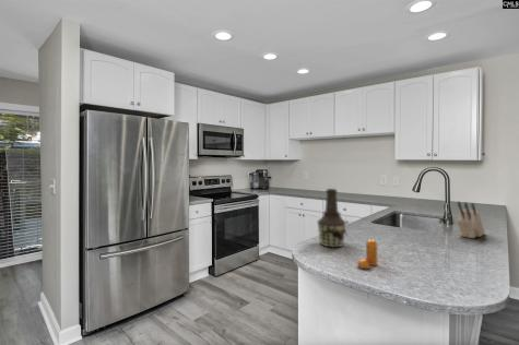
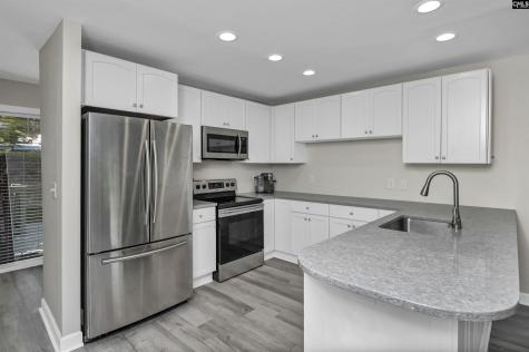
- pepper shaker [357,238,378,270]
- bottle [316,188,349,248]
- knife block [456,200,486,239]
